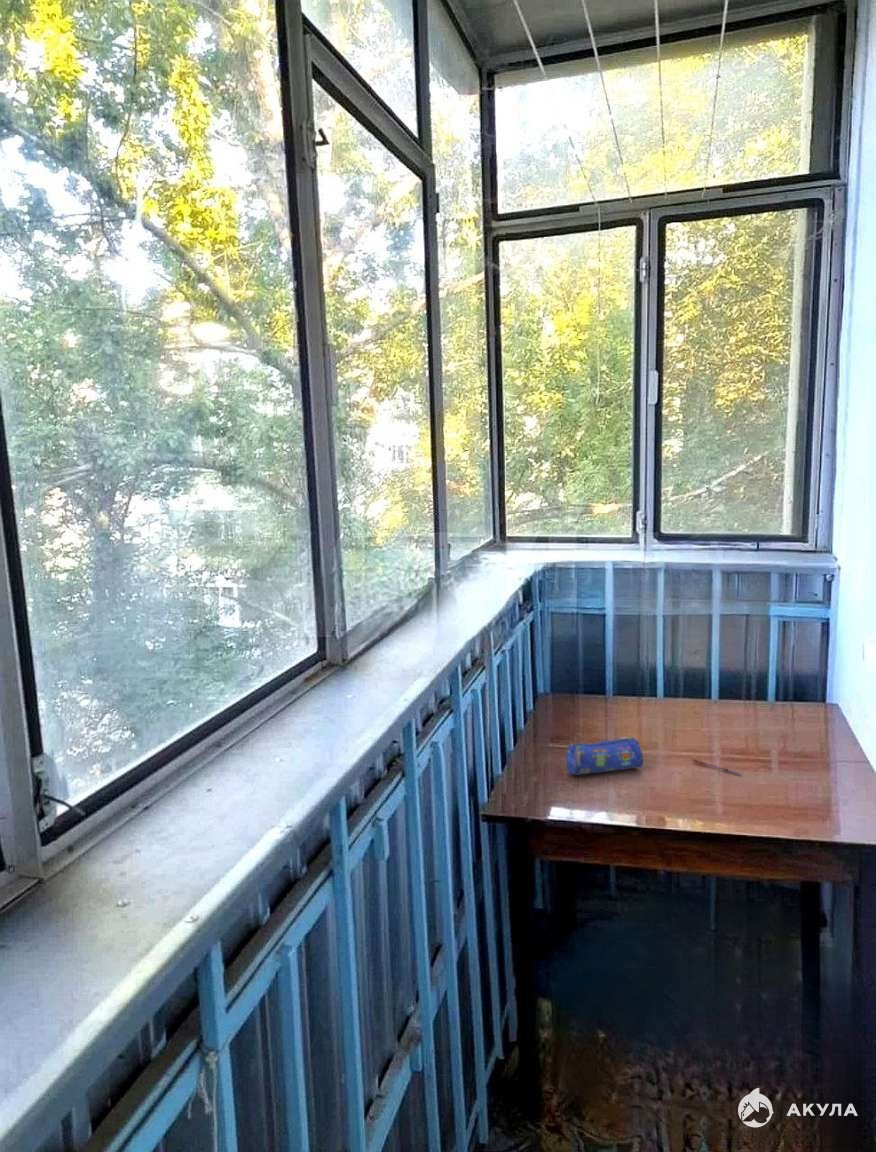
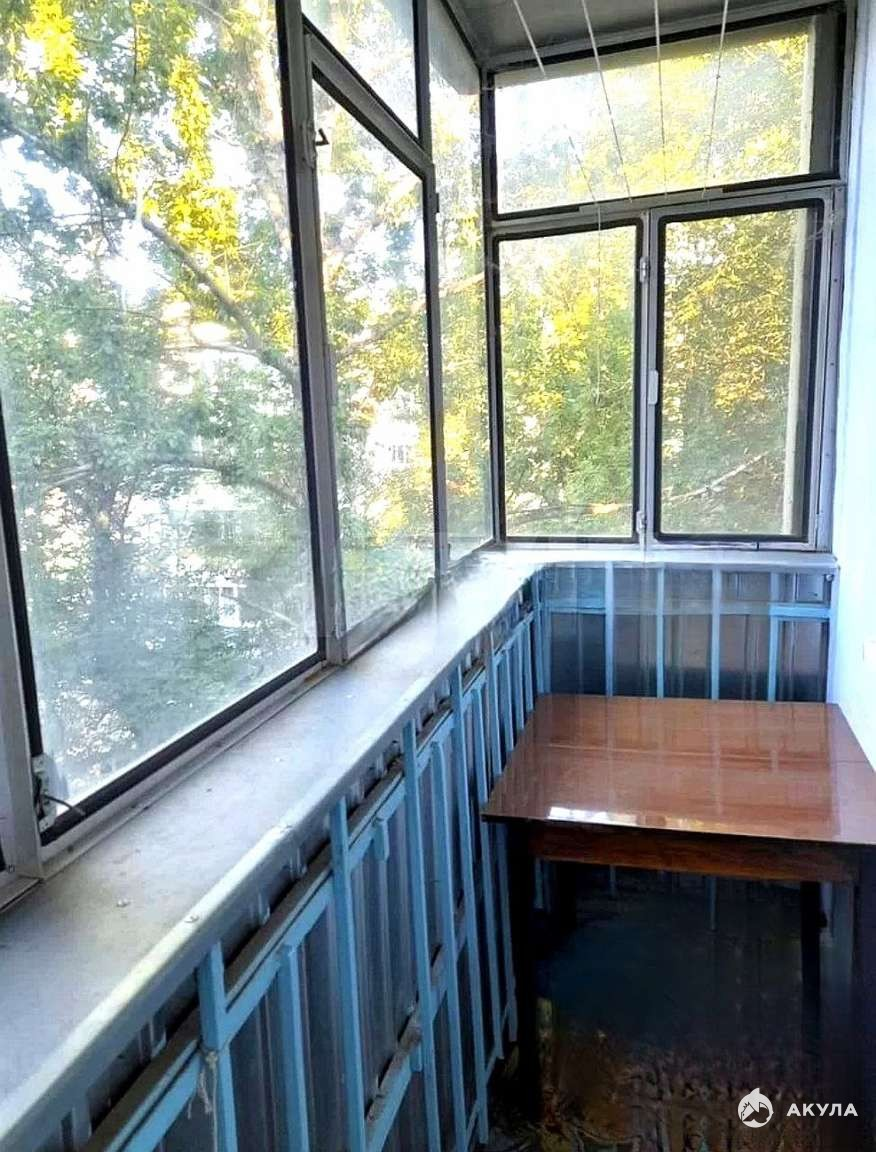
- pencil case [564,735,644,776]
- pen [692,758,742,776]
